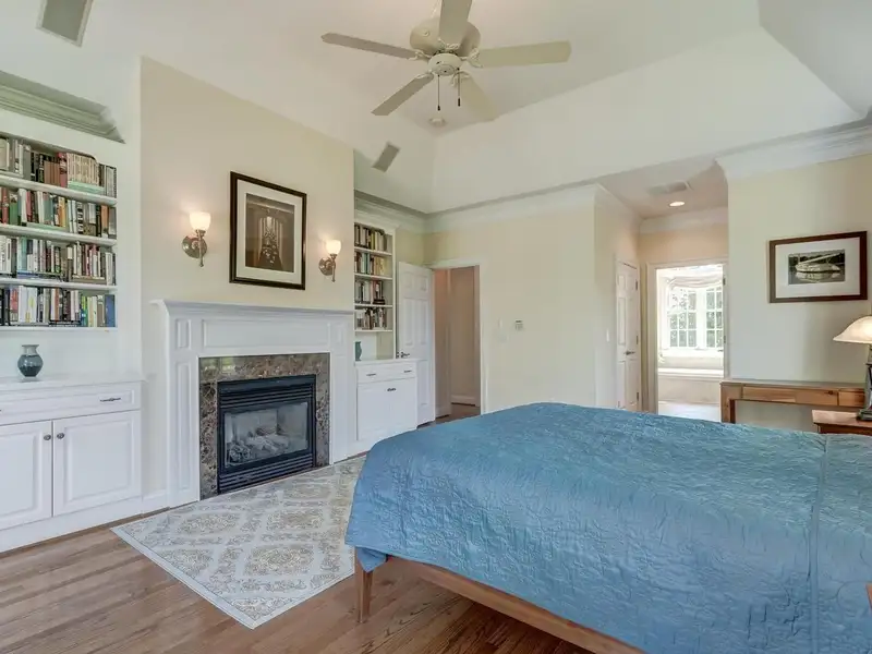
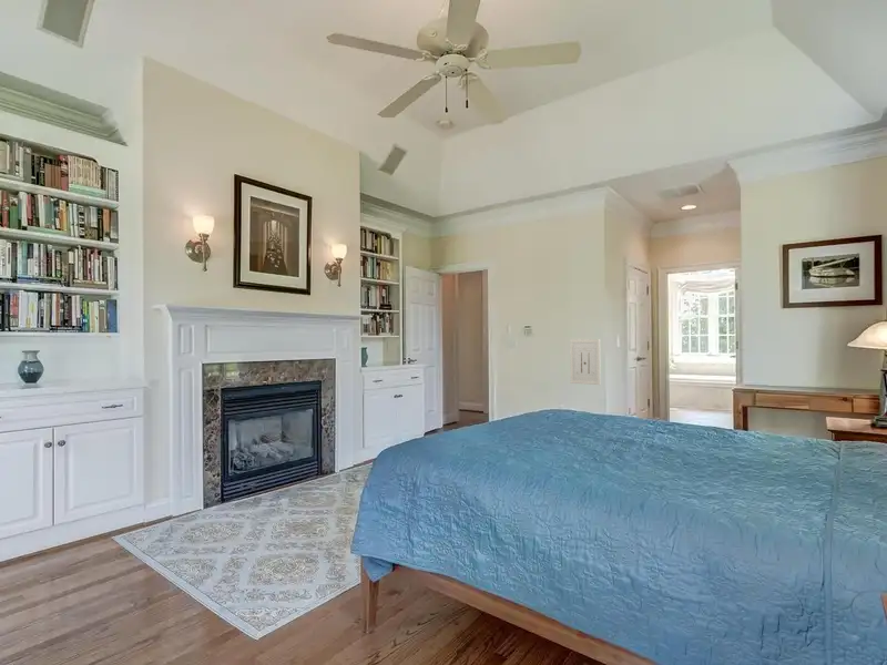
+ wall art [569,338,601,386]
